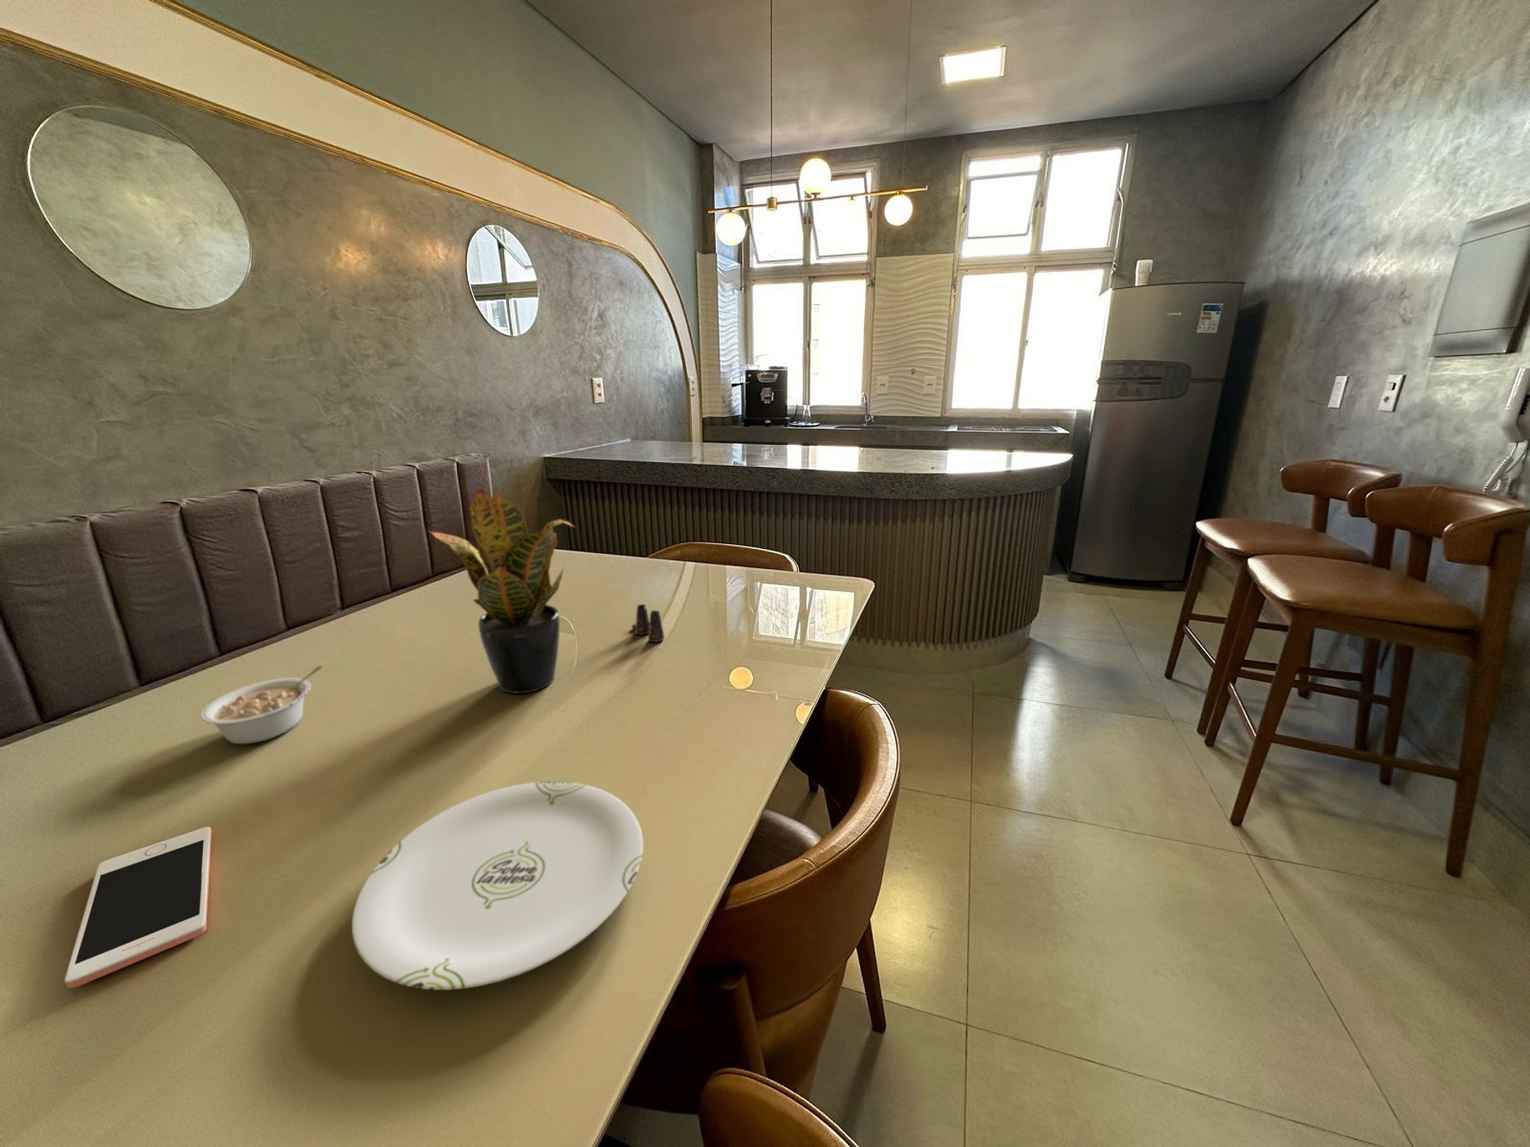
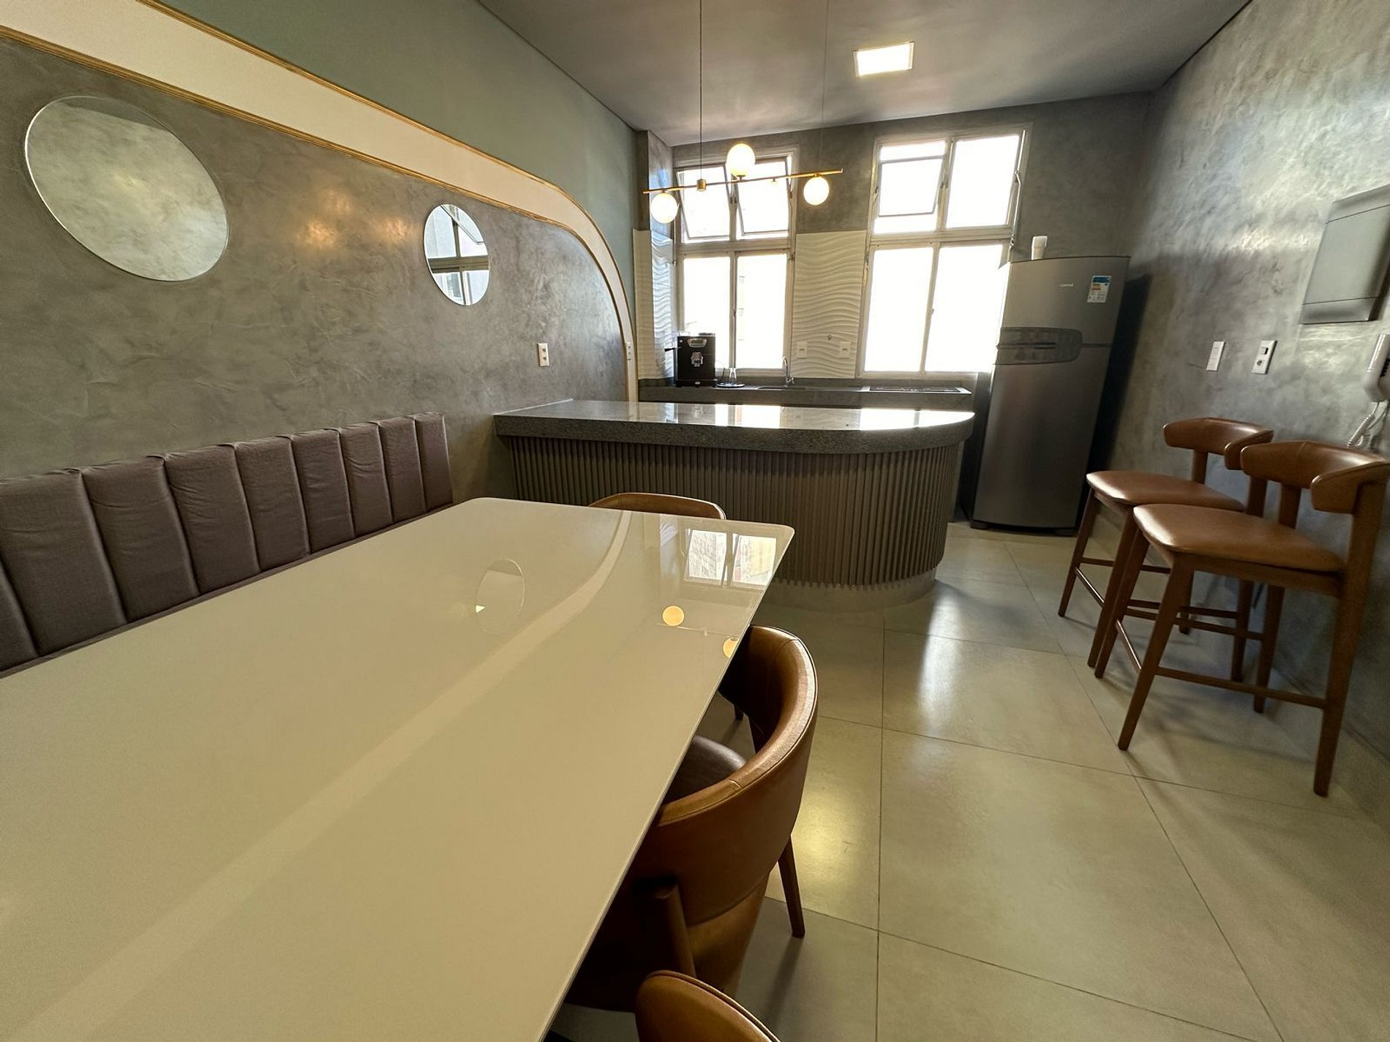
- salt shaker [631,604,665,643]
- plate [351,781,643,990]
- potted plant [426,487,577,694]
- cell phone [64,825,212,989]
- legume [200,665,323,745]
